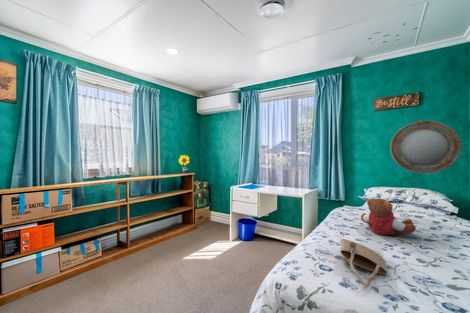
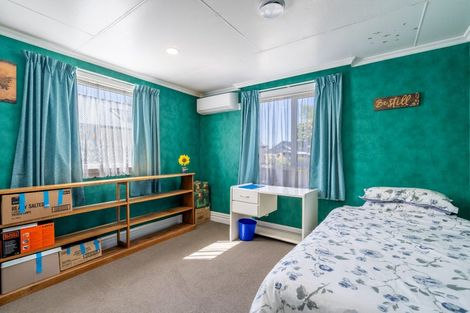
- teddy bear [360,197,417,237]
- tote bag [339,238,388,288]
- home mirror [389,120,463,175]
